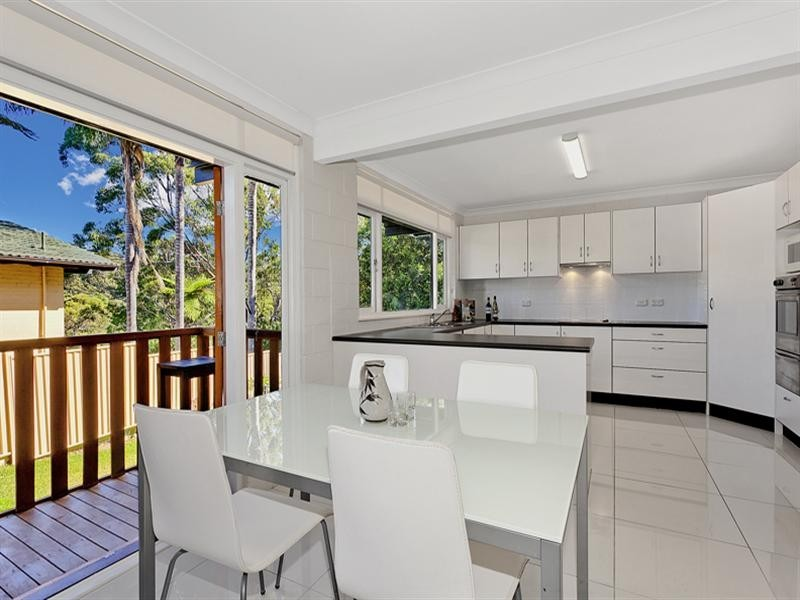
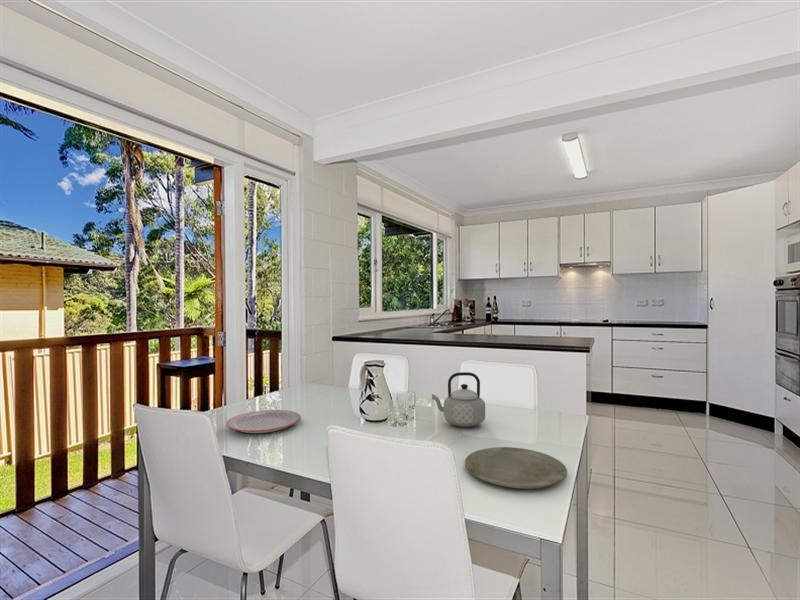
+ teapot [431,371,486,428]
+ plate [464,446,568,489]
+ plate [225,409,302,434]
